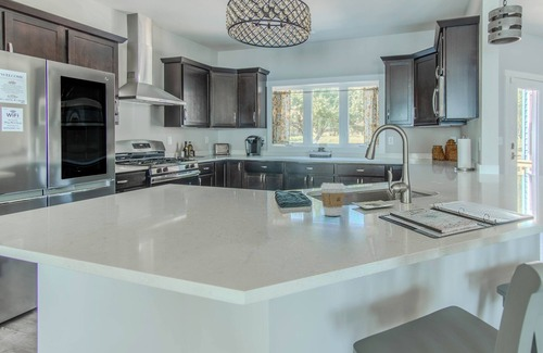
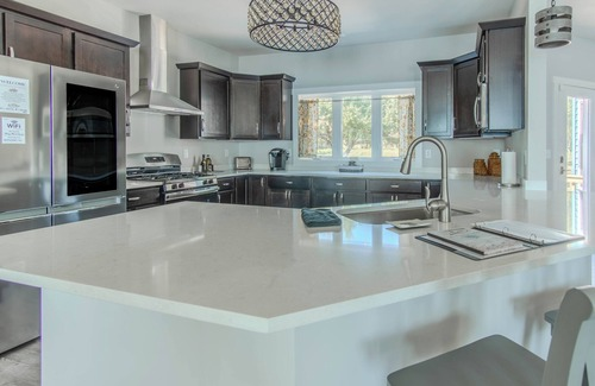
- coffee cup [319,181,345,217]
